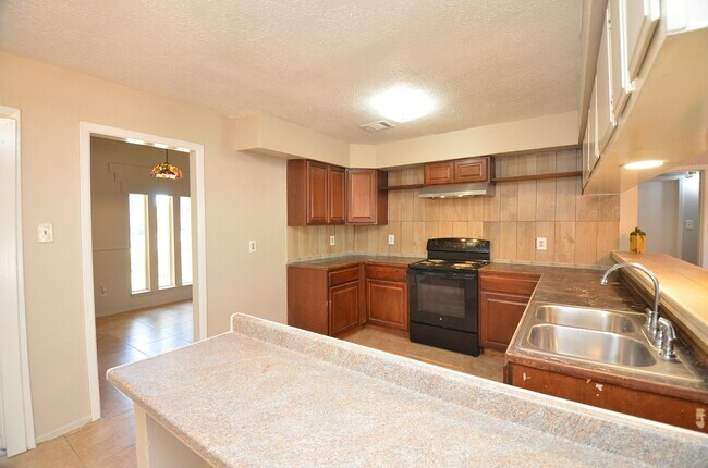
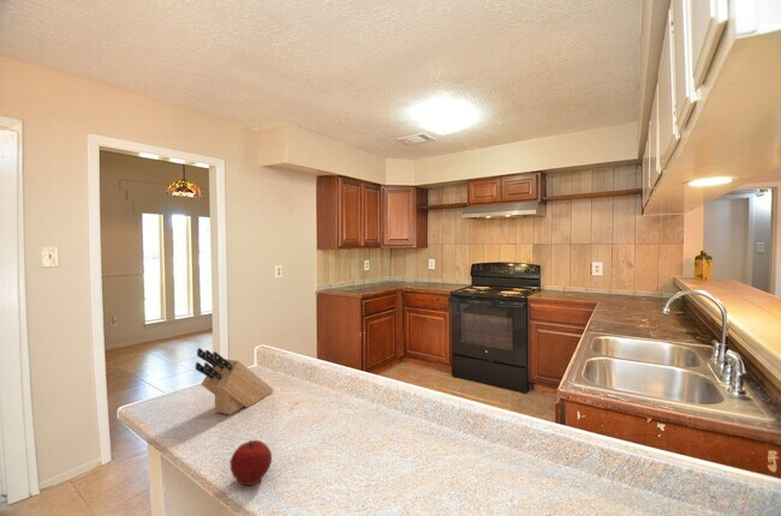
+ apple [229,439,273,486]
+ knife block [195,347,275,415]
